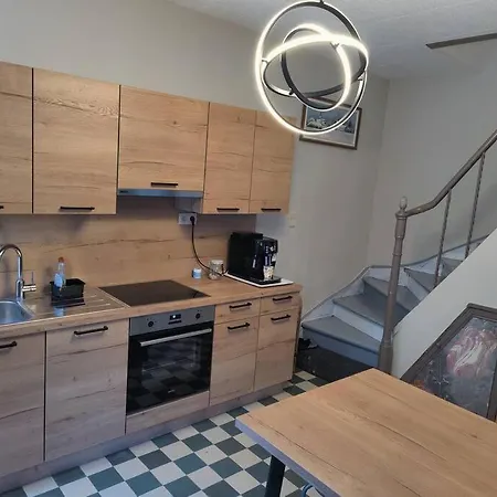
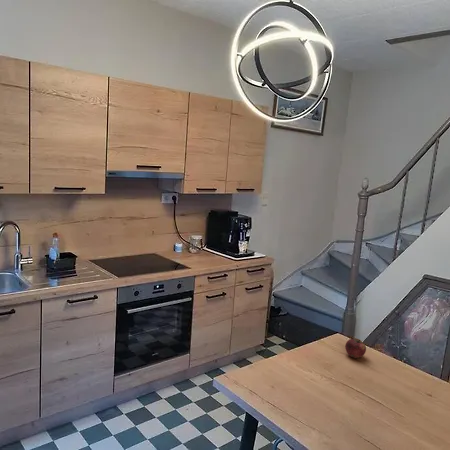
+ fruit [344,337,367,359]
